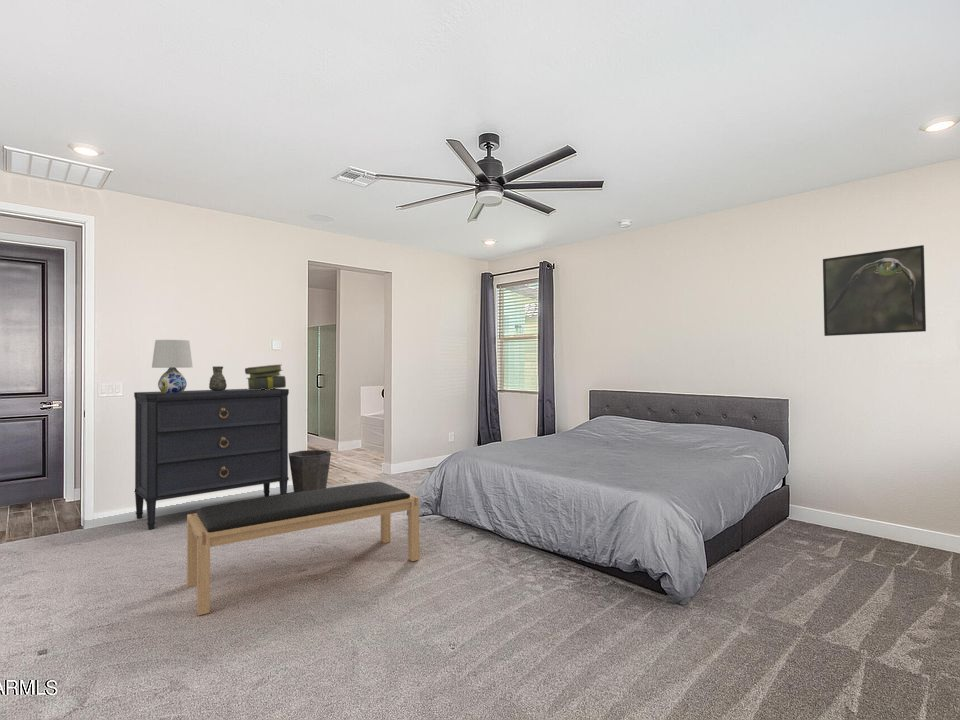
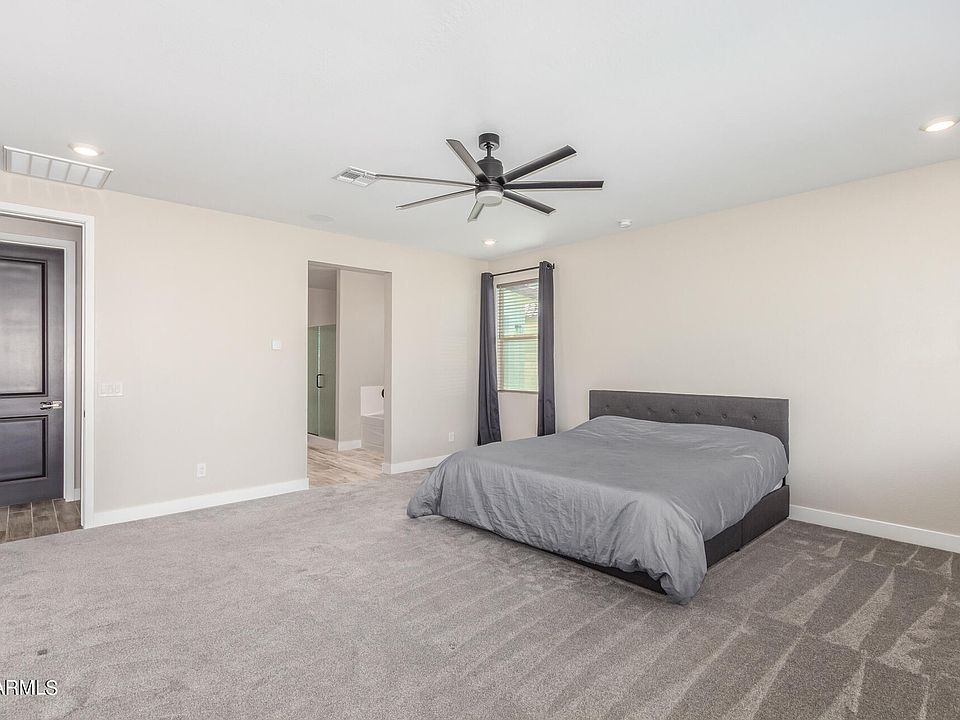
- table lamp [151,339,194,393]
- dresser [133,388,290,531]
- waste bin [288,449,332,493]
- stack of books [244,364,287,390]
- bench [186,481,420,616]
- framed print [822,244,927,337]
- decorative vase [208,365,228,391]
